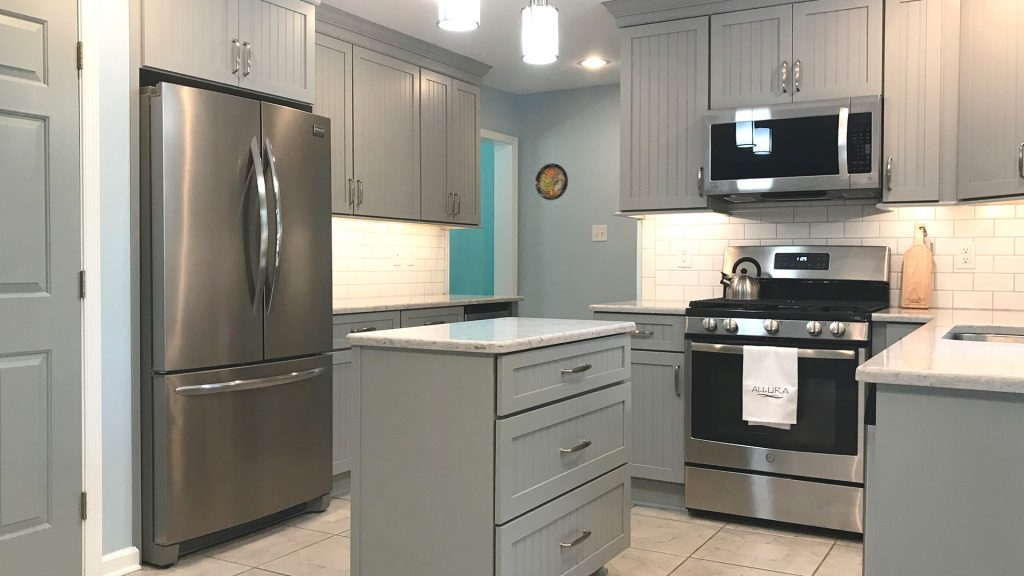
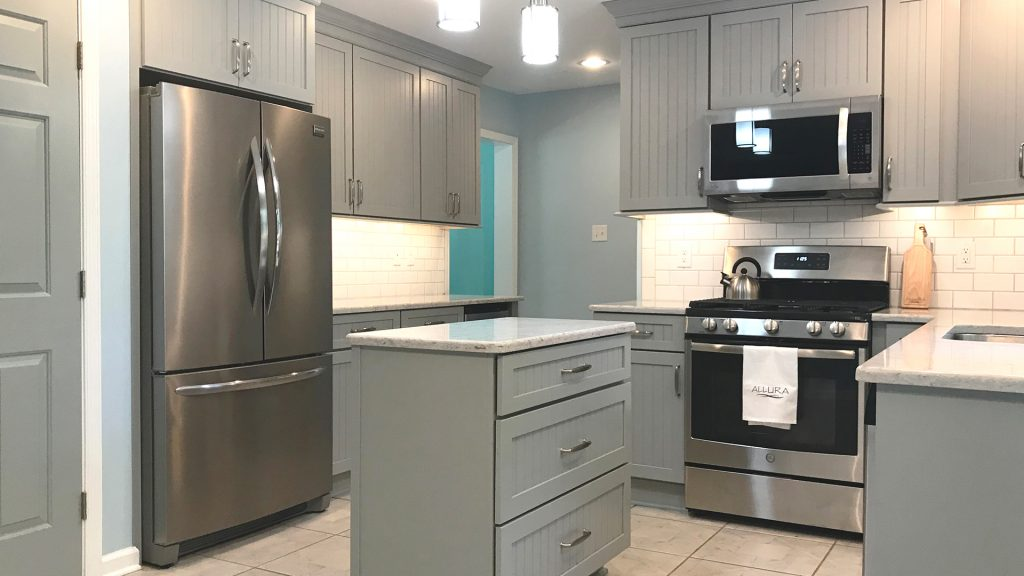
- decorative plate [534,162,569,201]
